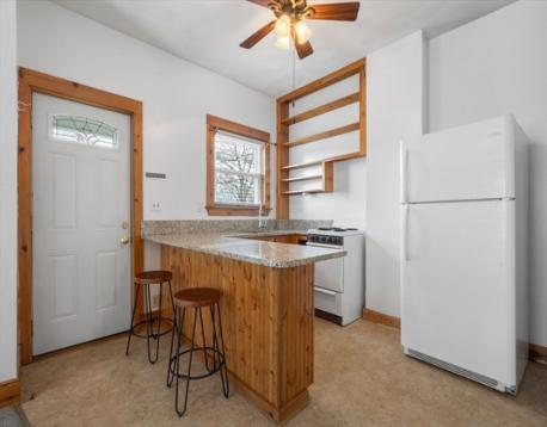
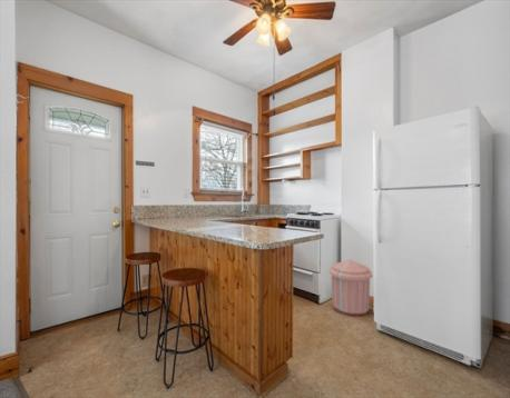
+ trash can [328,258,373,318]
